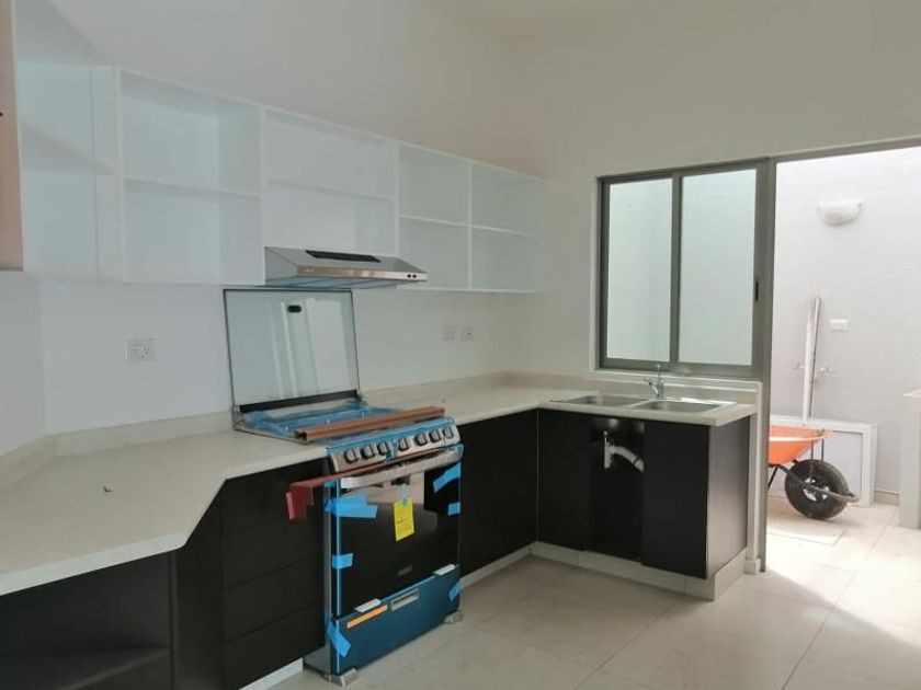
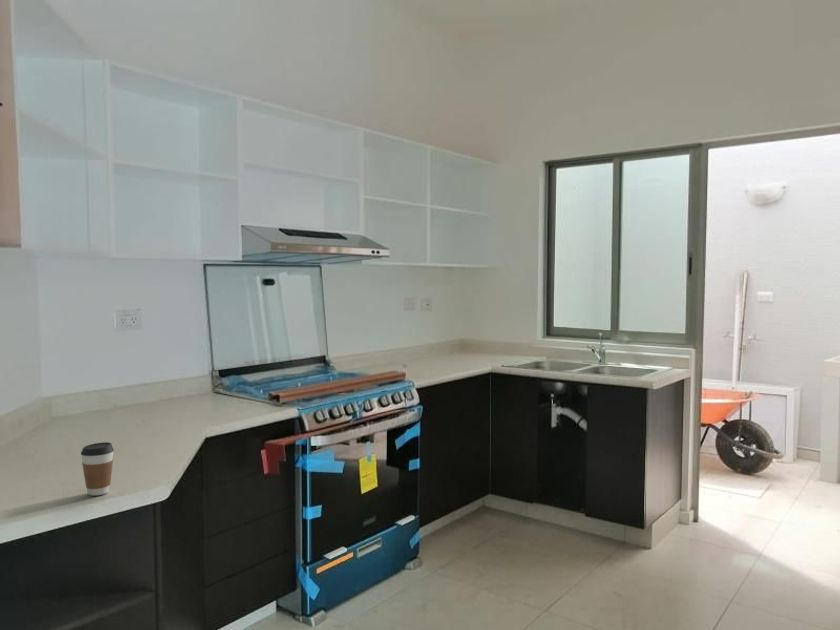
+ coffee cup [80,441,115,497]
